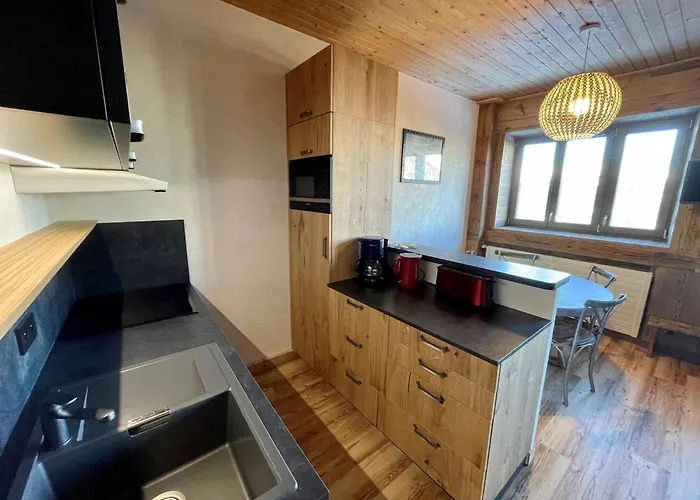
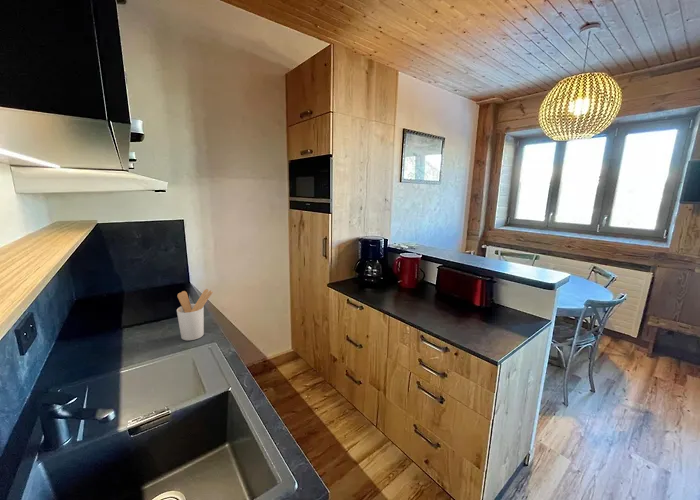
+ utensil holder [176,288,214,341]
